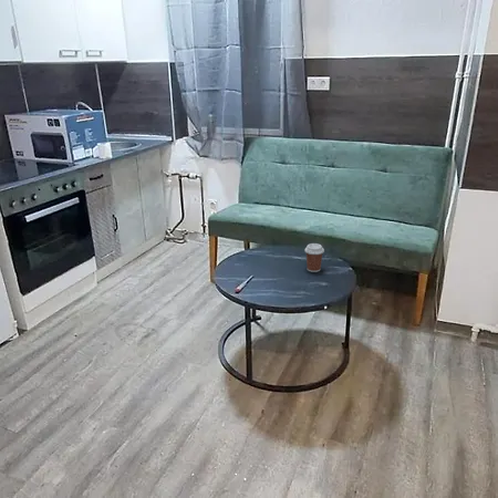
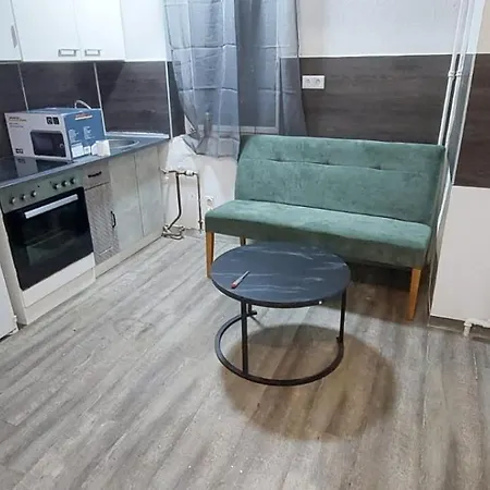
- coffee cup [303,242,325,273]
